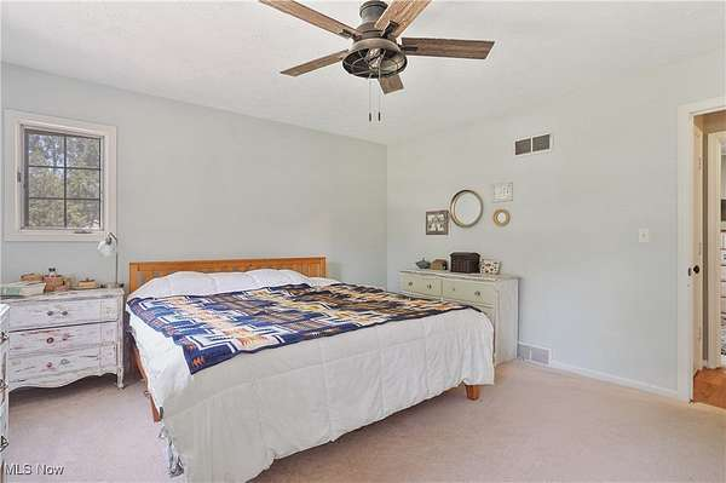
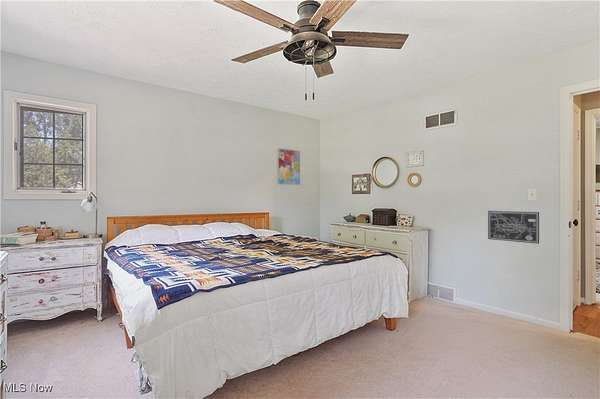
+ wall art [487,210,540,245]
+ wall art [276,147,301,186]
